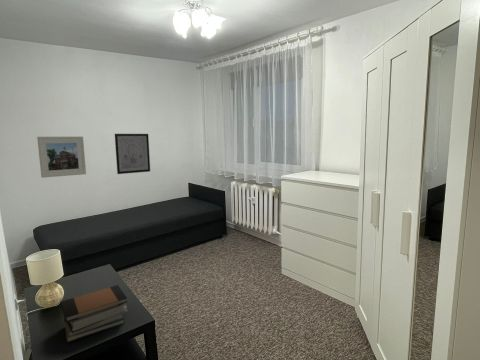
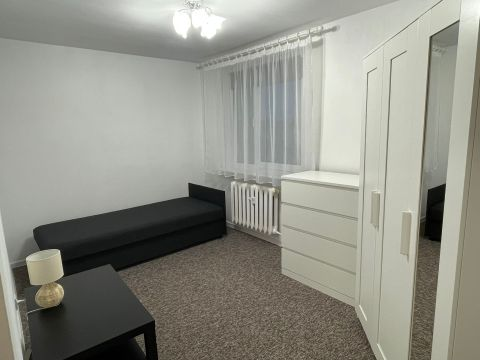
- book stack [60,284,129,343]
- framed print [36,136,87,179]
- wall art [114,133,151,175]
